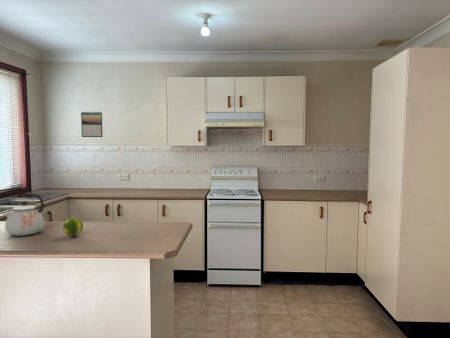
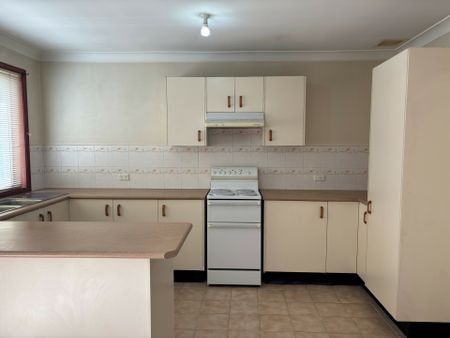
- calendar [80,110,104,138]
- kettle [3,193,46,237]
- fruit [62,217,84,238]
